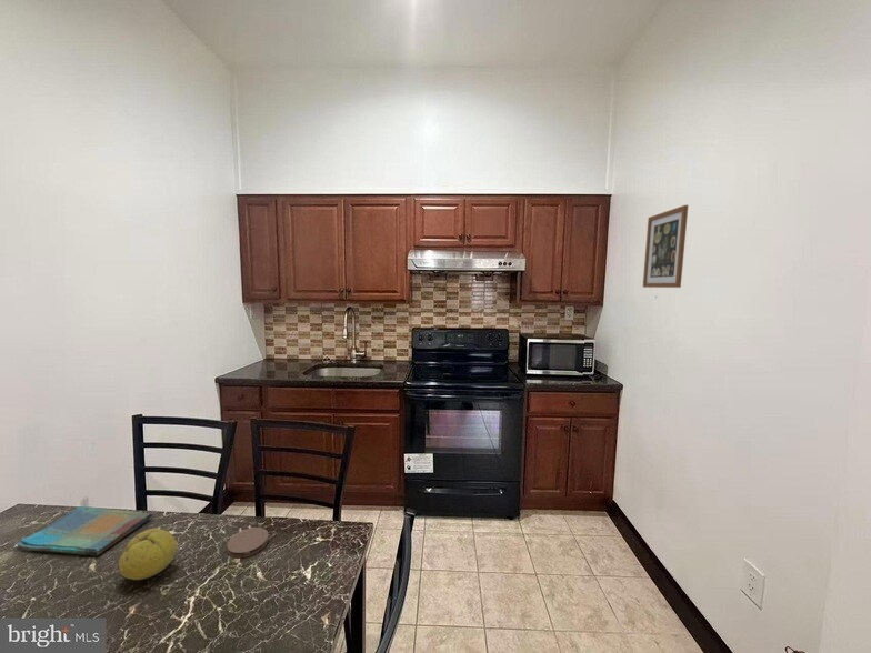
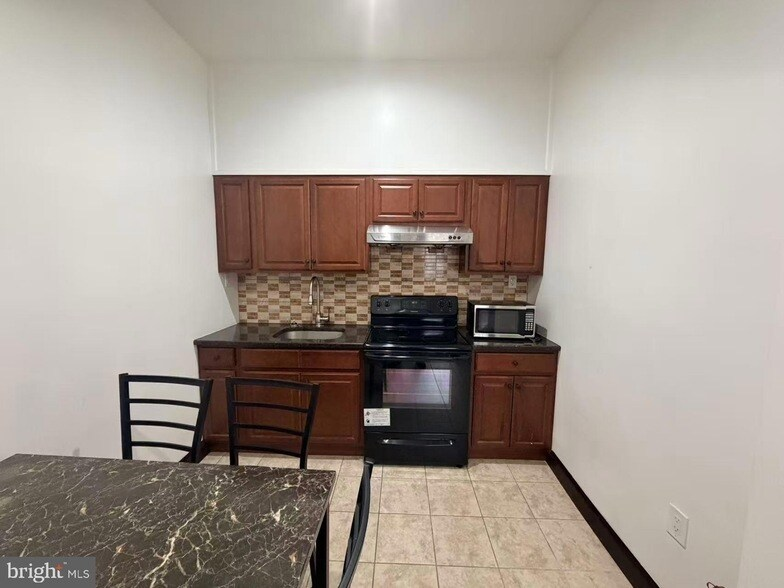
- wall art [642,204,689,289]
- fruit [118,528,178,581]
- dish towel [14,505,153,556]
- coaster [226,526,269,559]
